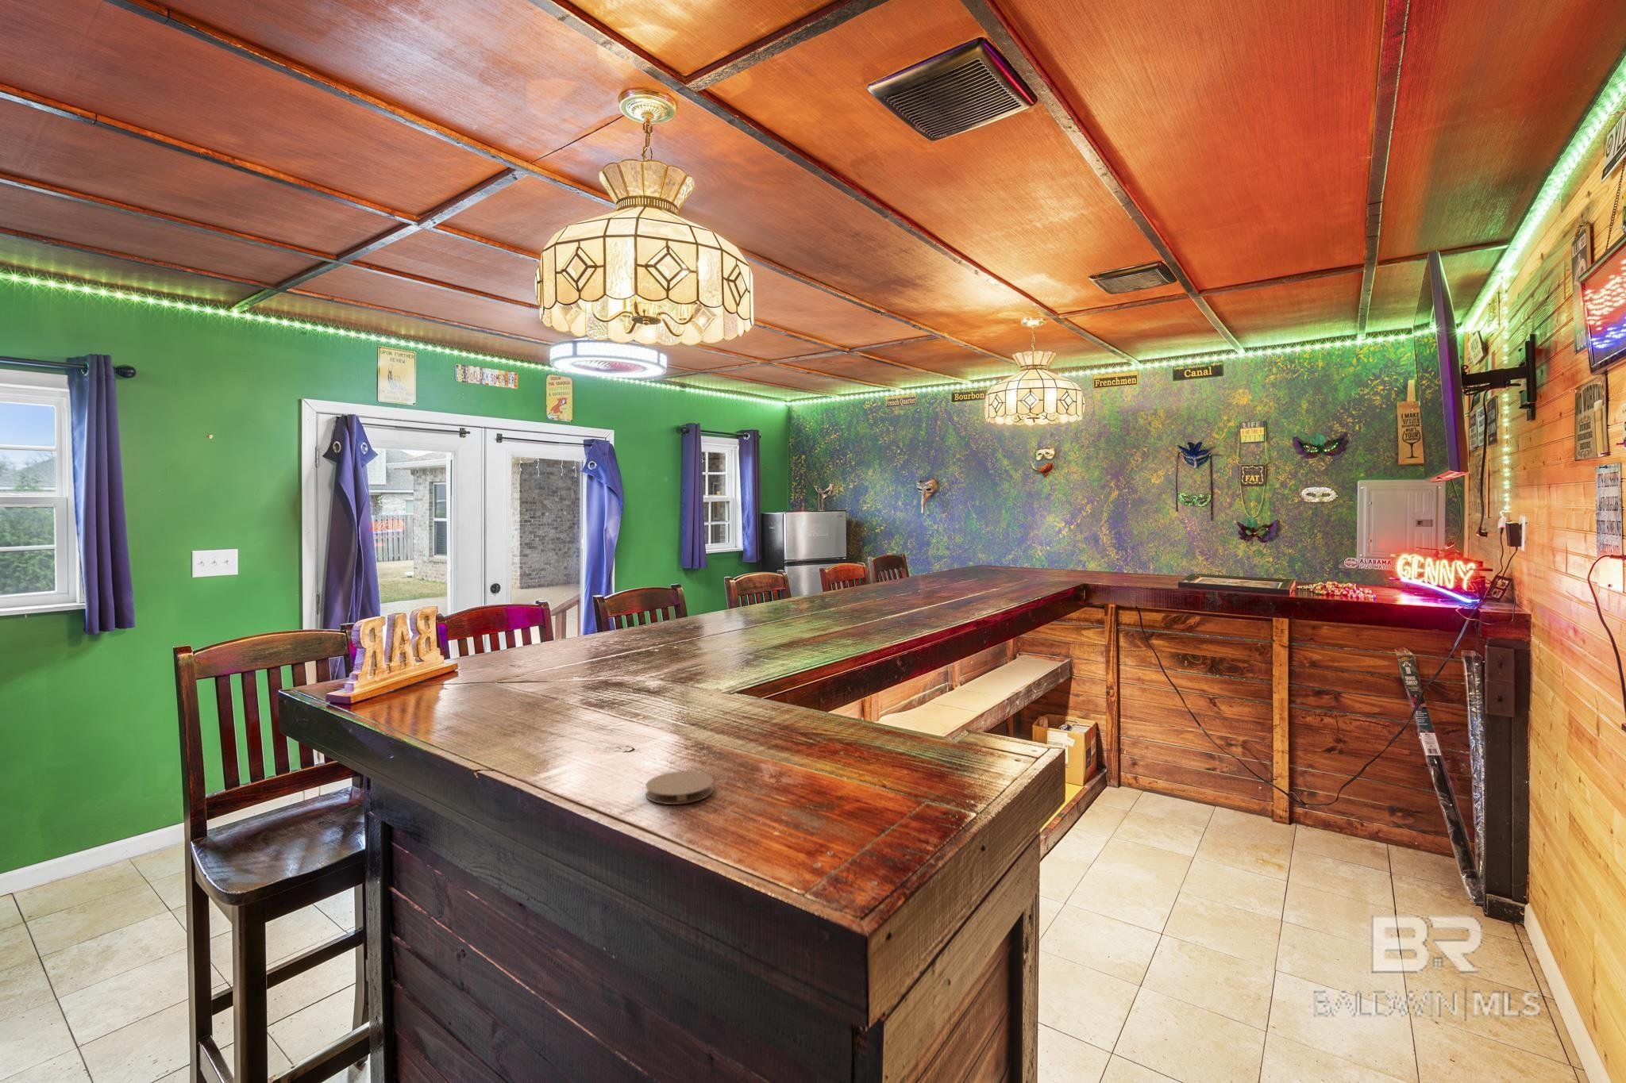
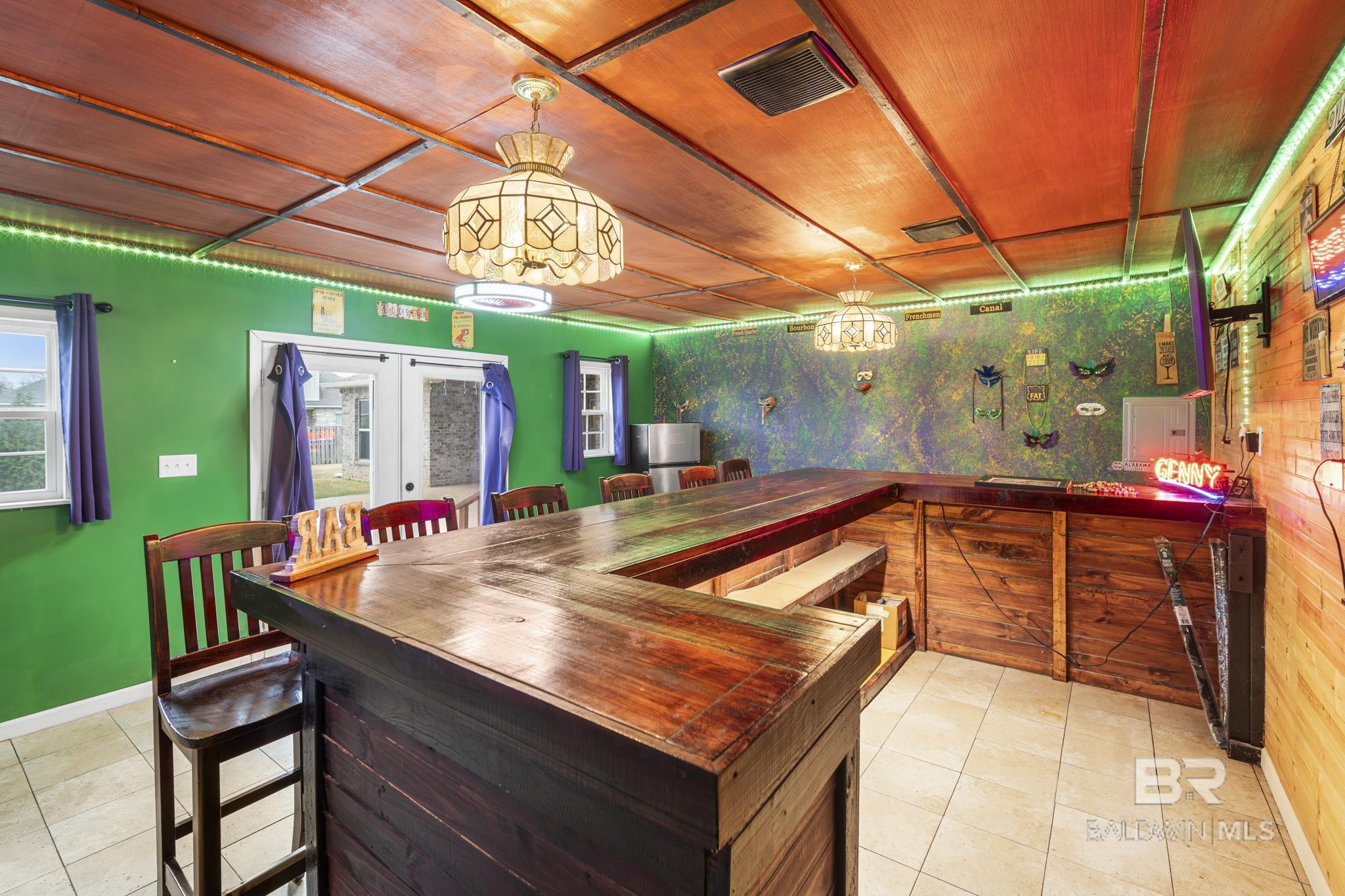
- coaster [644,770,714,805]
